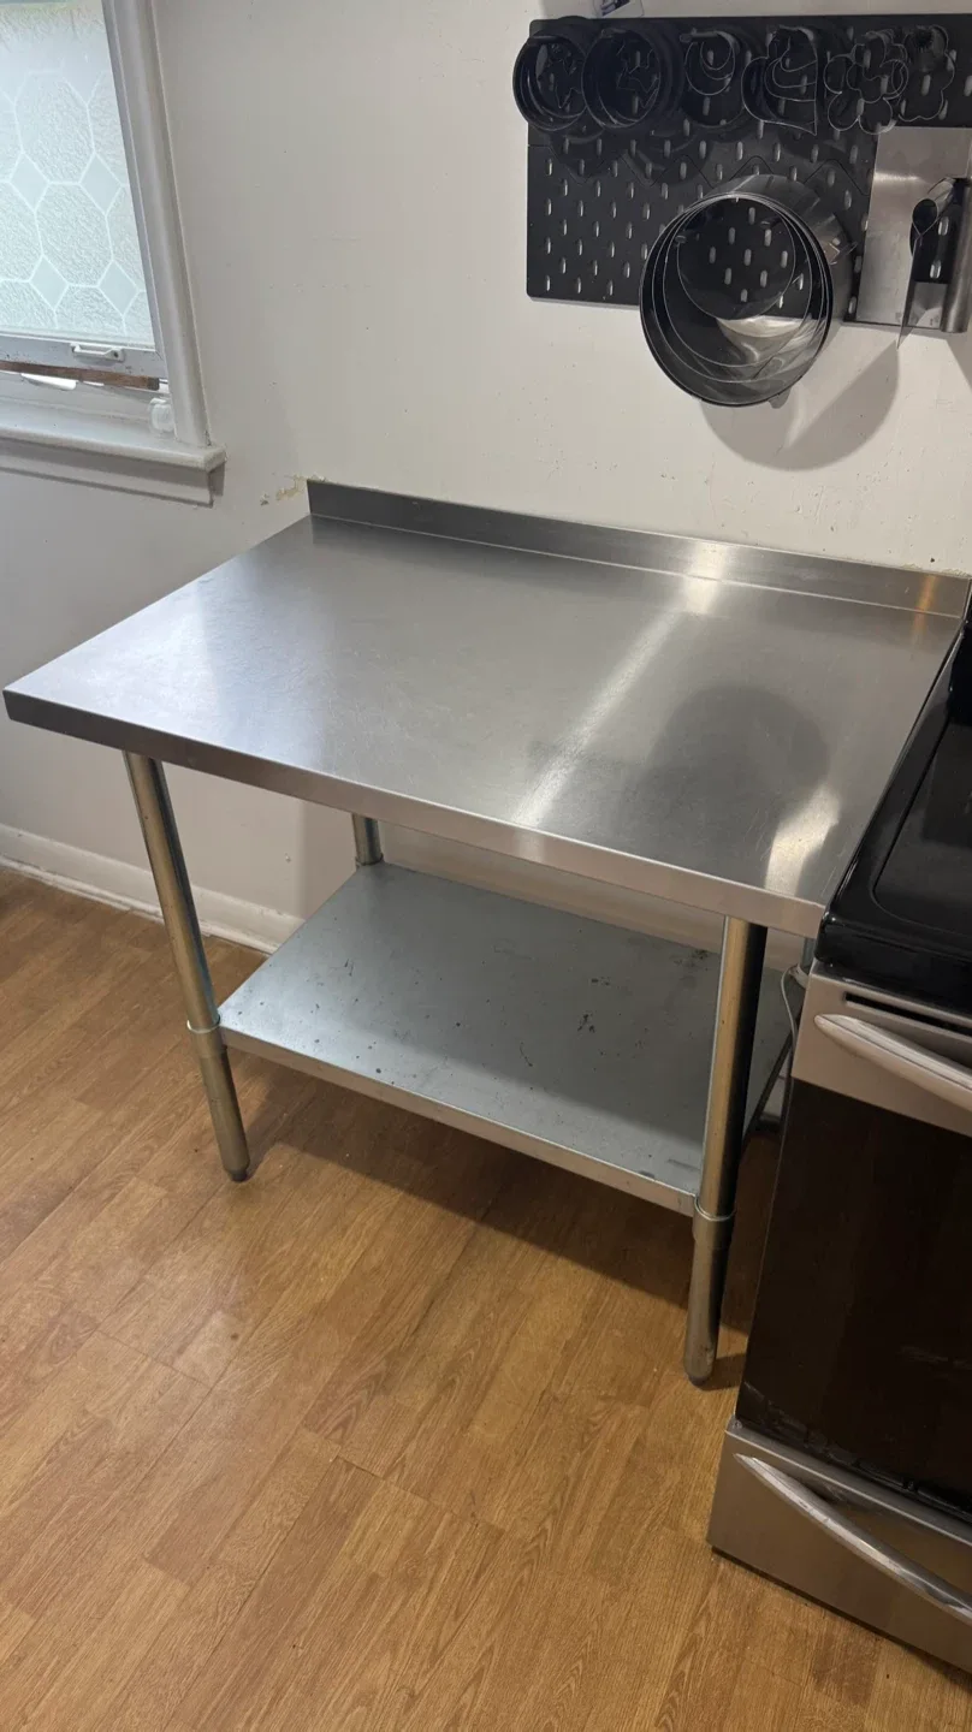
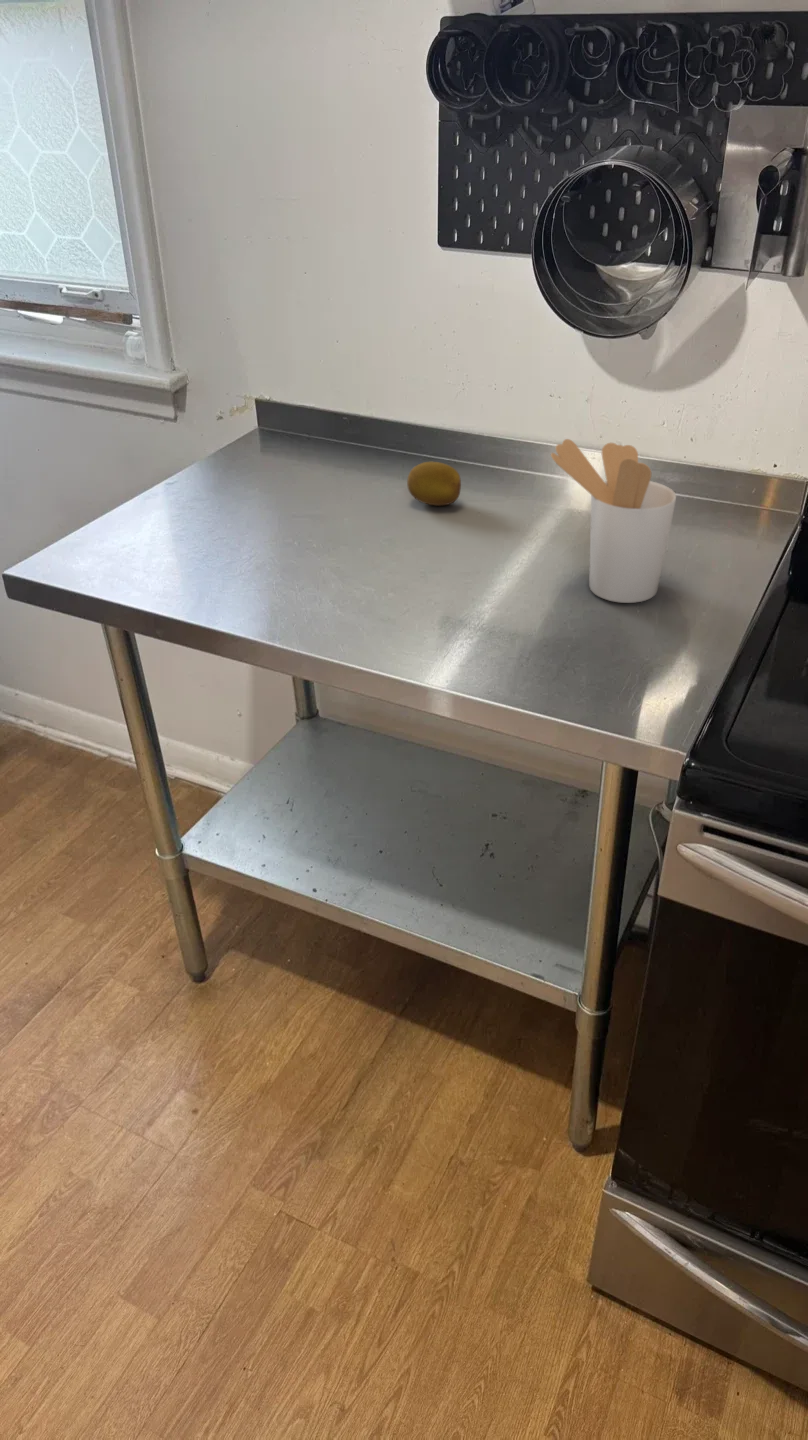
+ utensil holder [550,438,677,604]
+ fruit [406,461,462,507]
